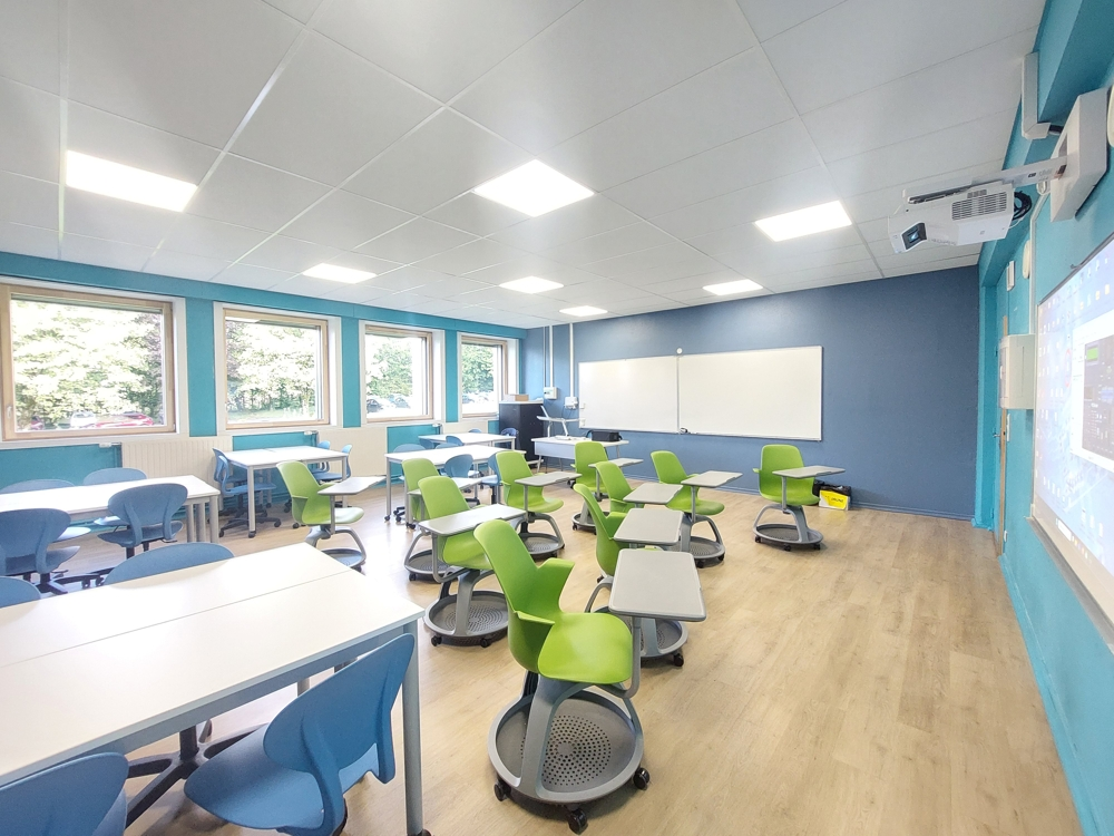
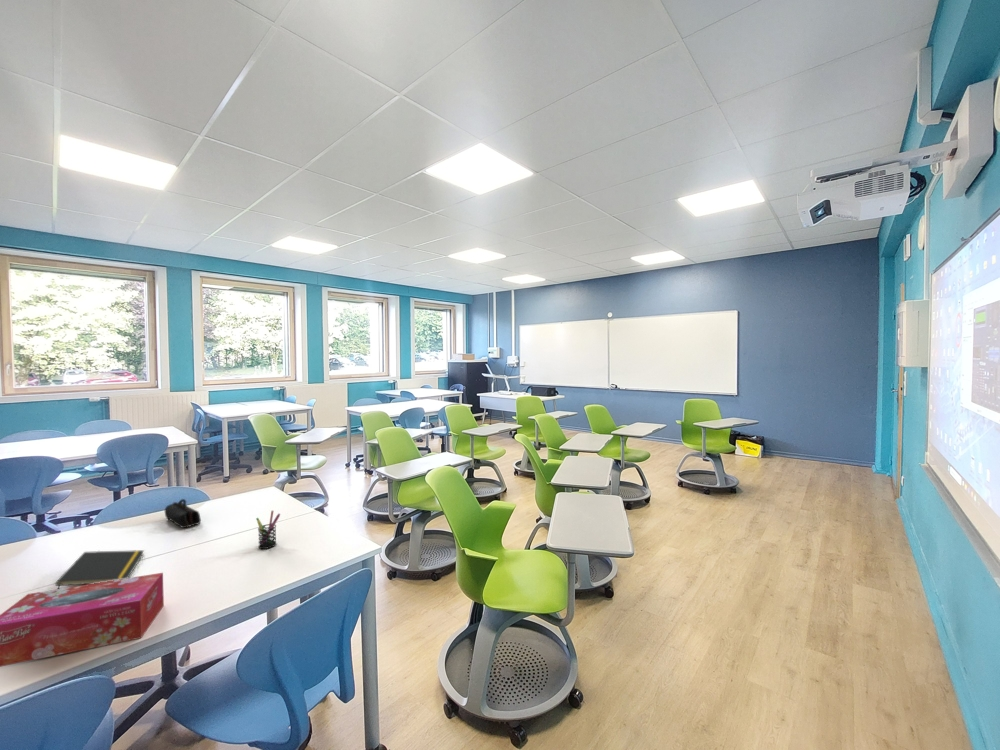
+ pen holder [255,510,281,550]
+ notepad [54,549,145,589]
+ pencil case [164,498,202,529]
+ tissue box [0,572,165,668]
